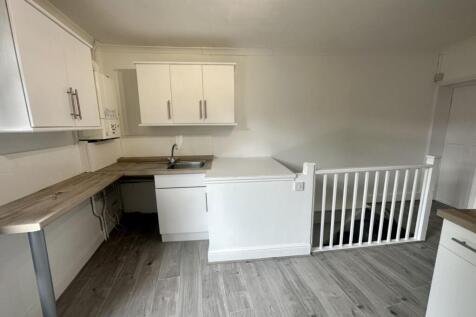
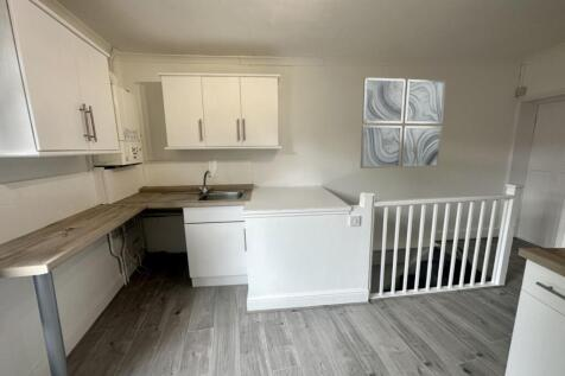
+ wall art [360,77,447,170]
